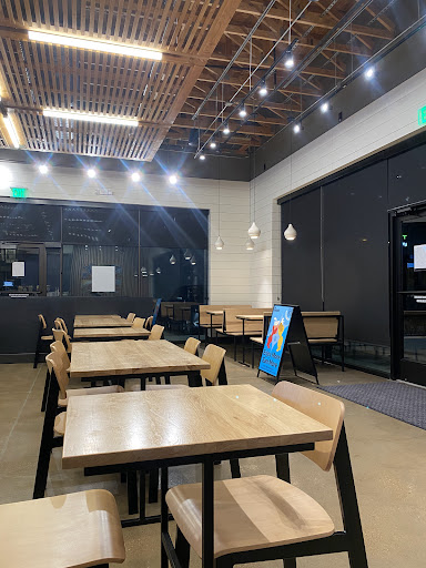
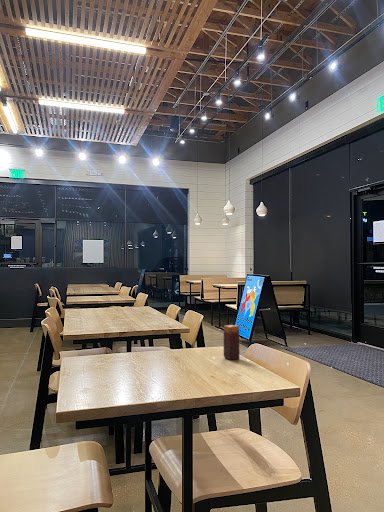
+ candle [223,324,241,361]
